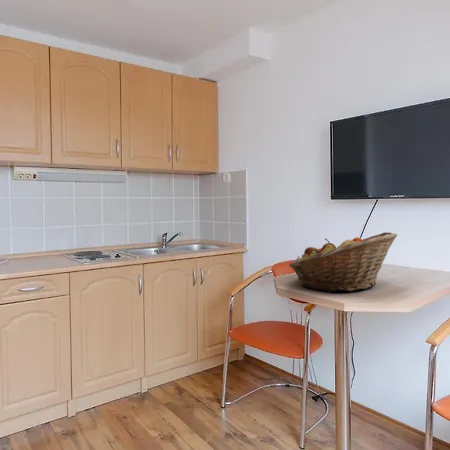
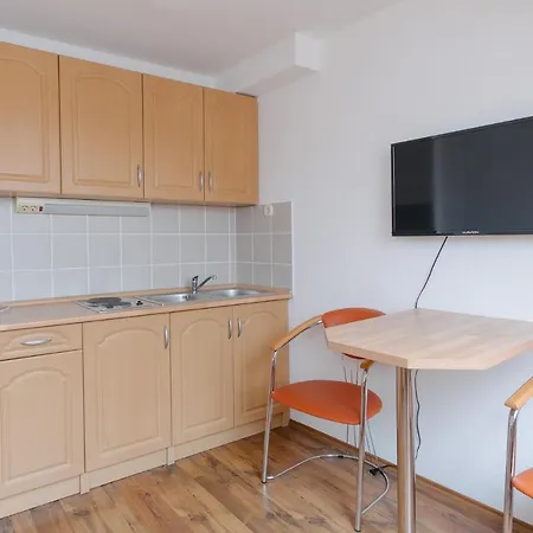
- fruit basket [288,231,398,293]
